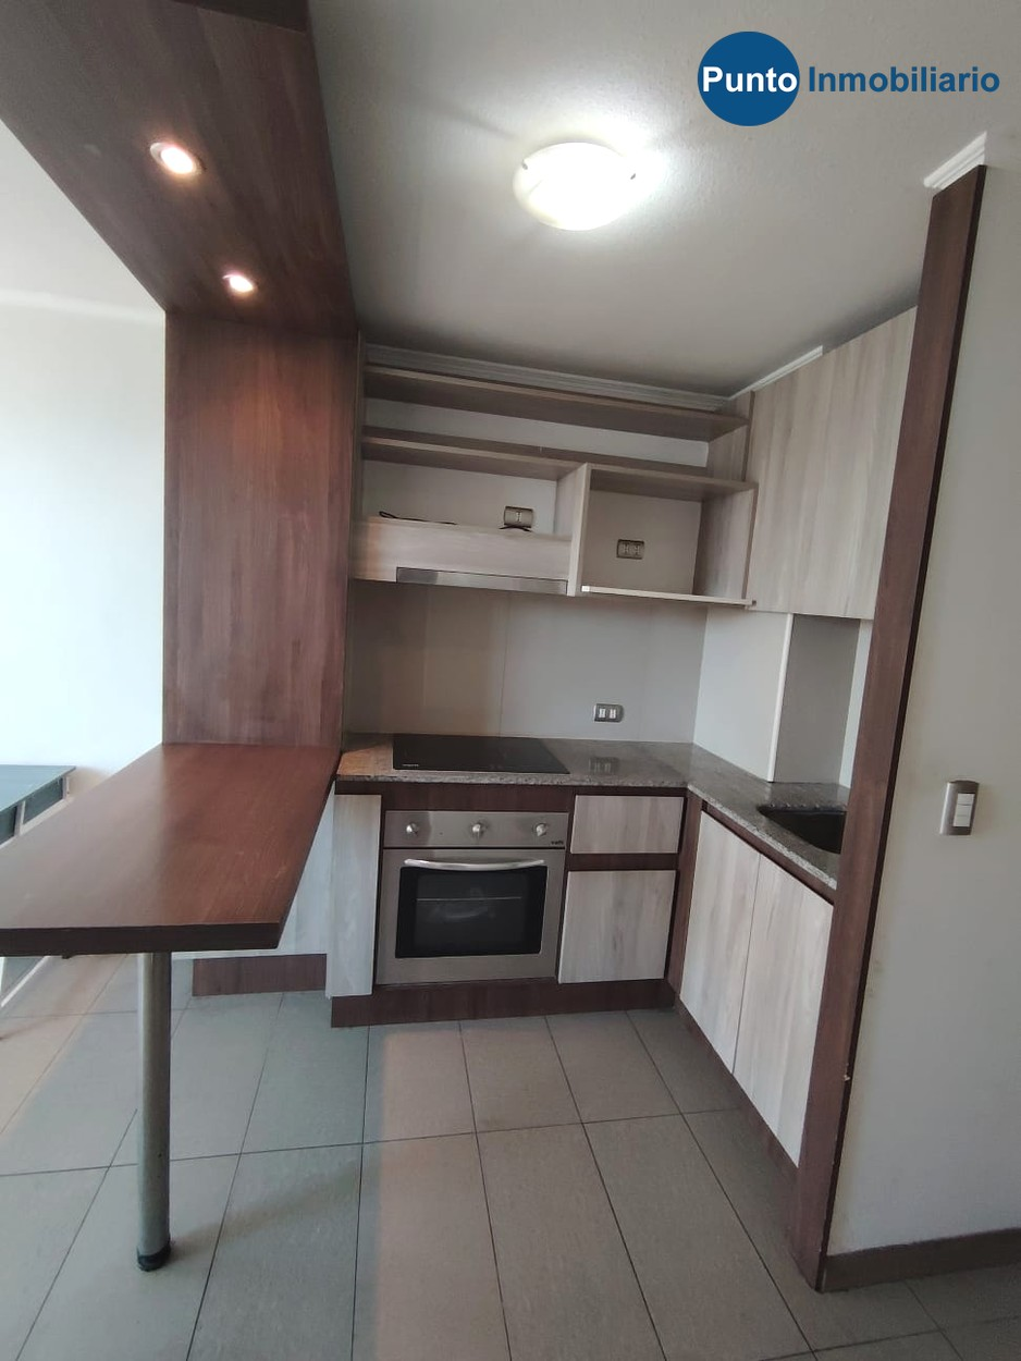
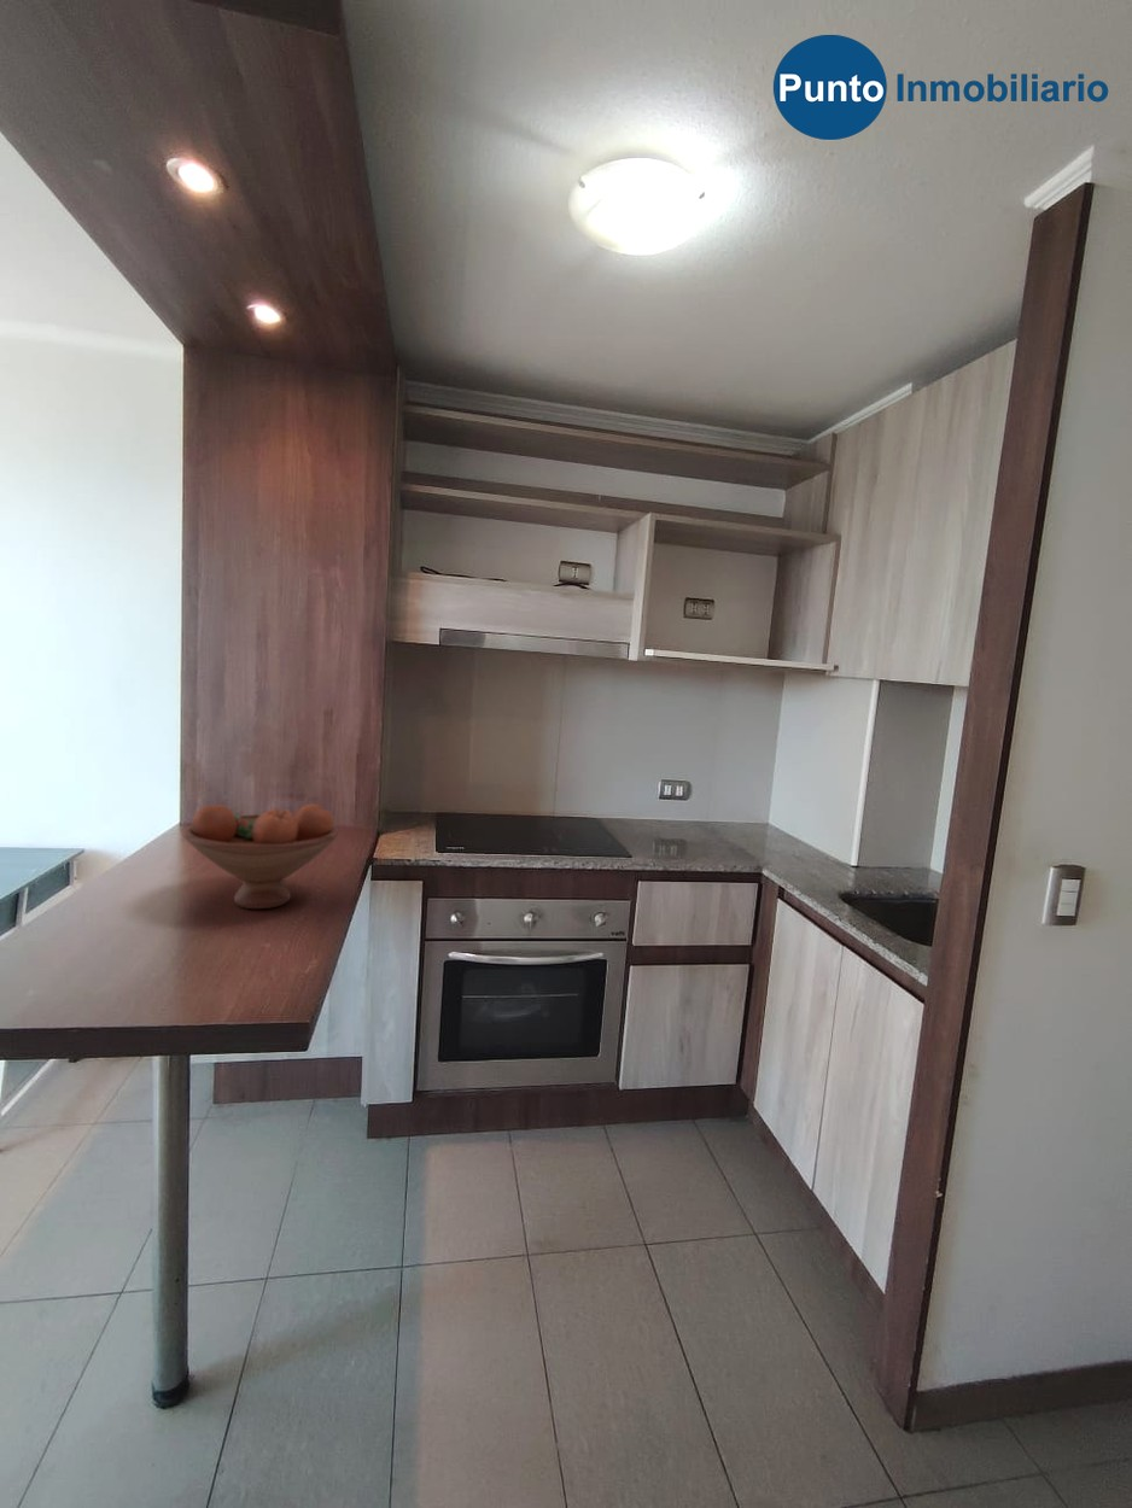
+ fruit bowl [183,802,340,910]
